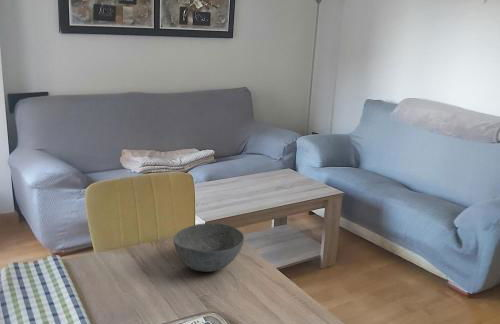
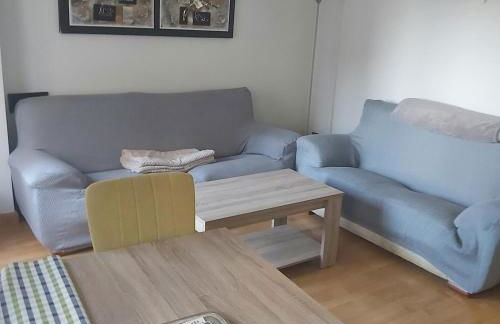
- bowl [173,222,245,273]
